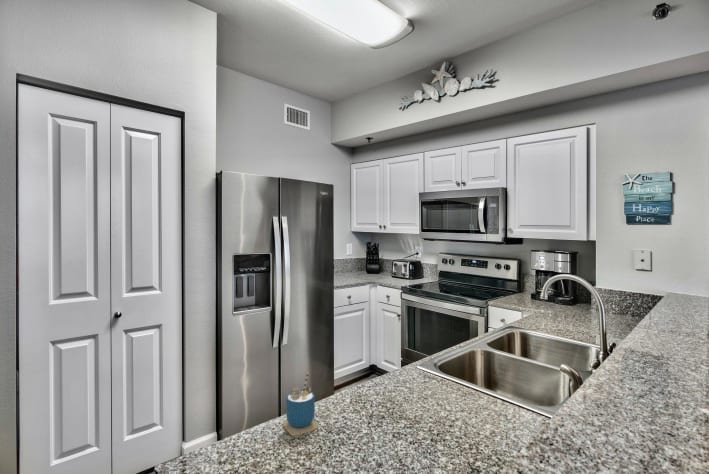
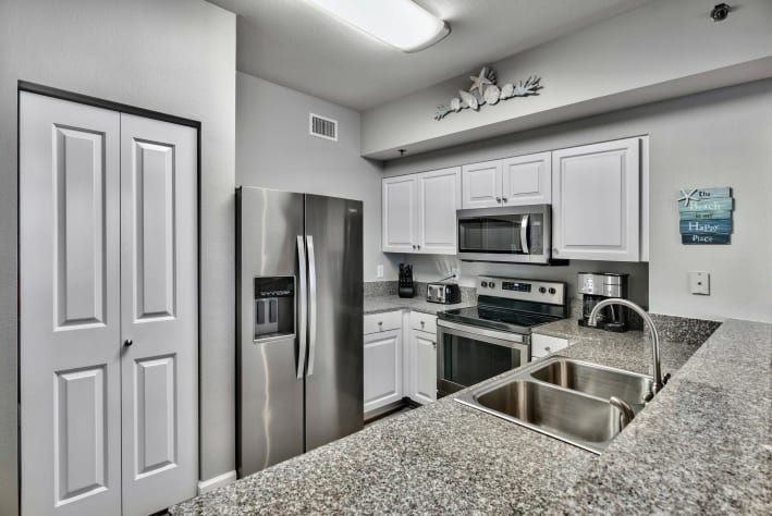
- cup [282,371,319,437]
